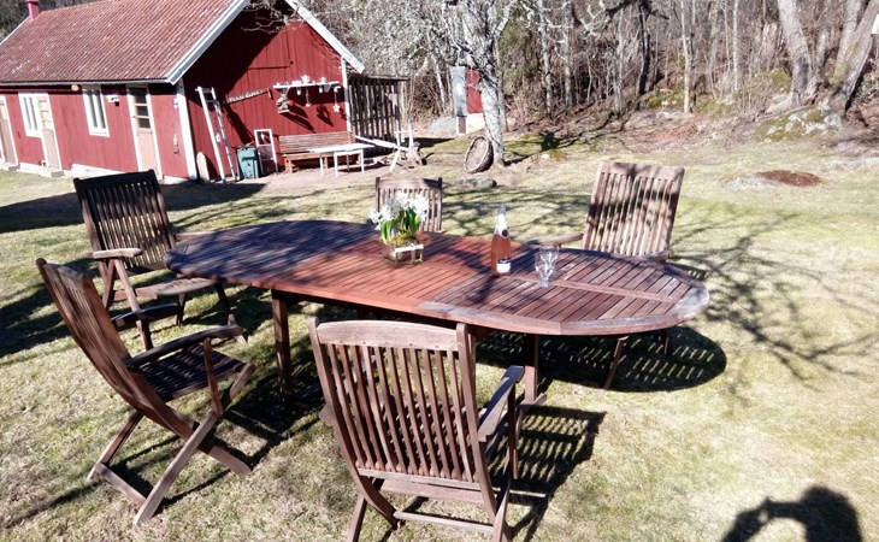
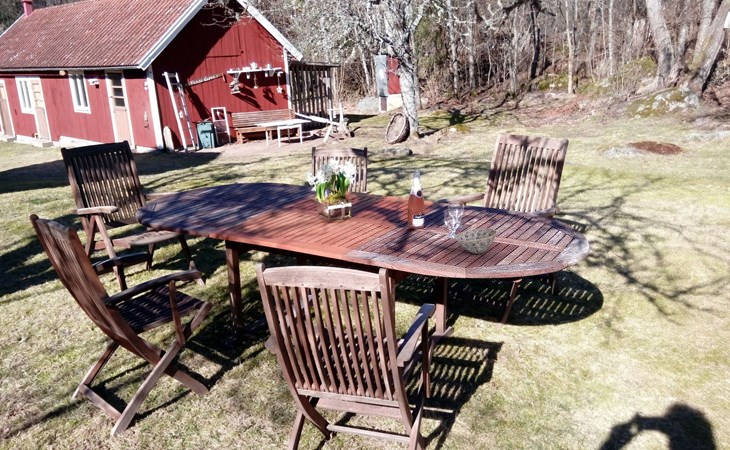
+ bowl [454,227,498,255]
